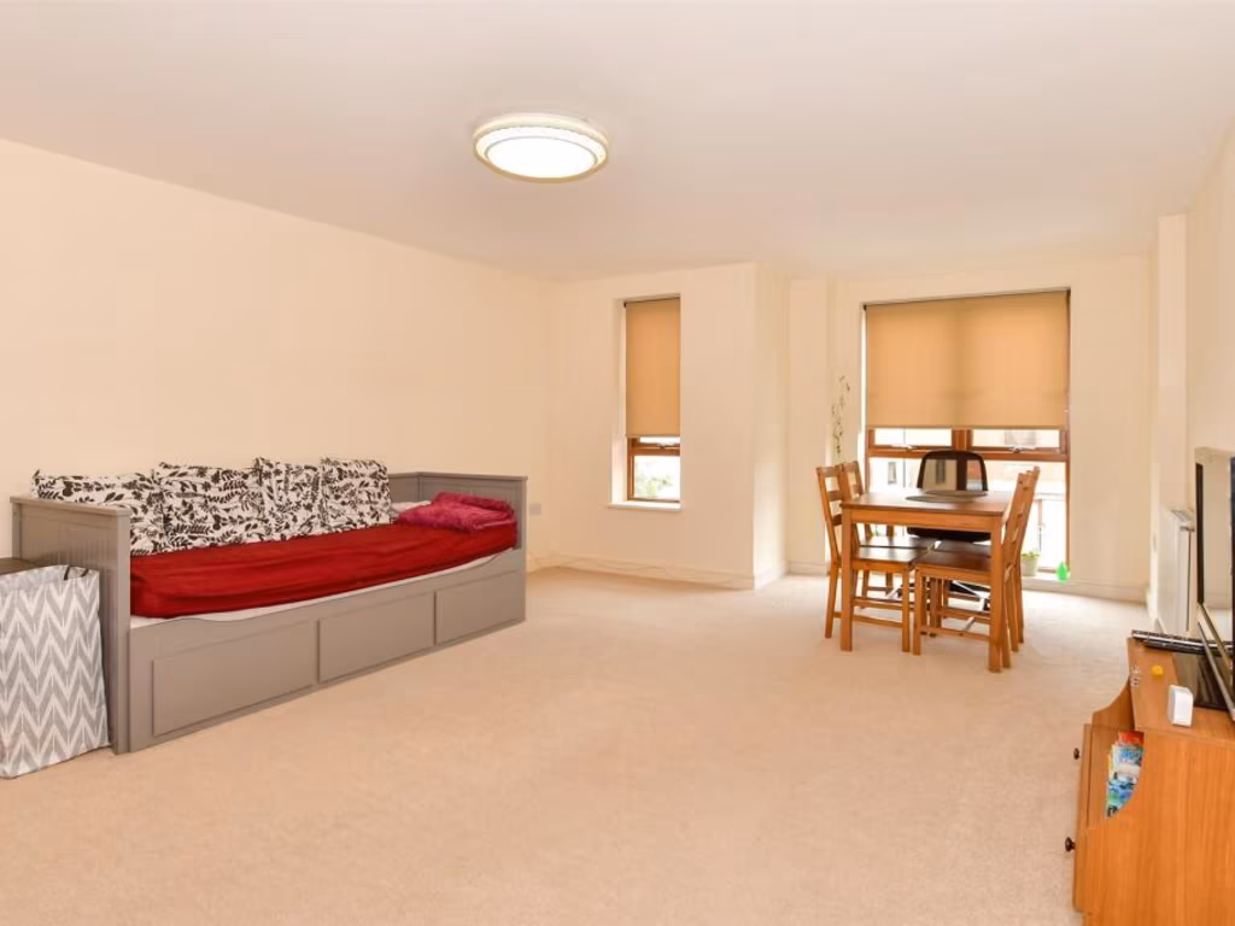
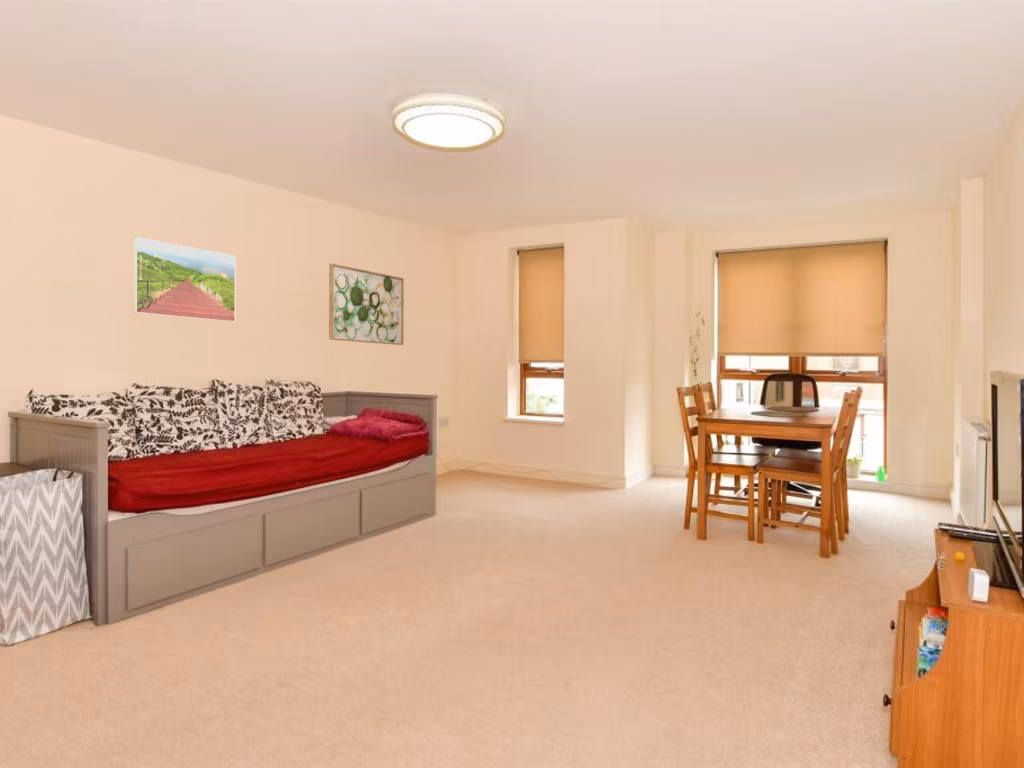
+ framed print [132,236,237,323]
+ wall art [328,263,405,346]
